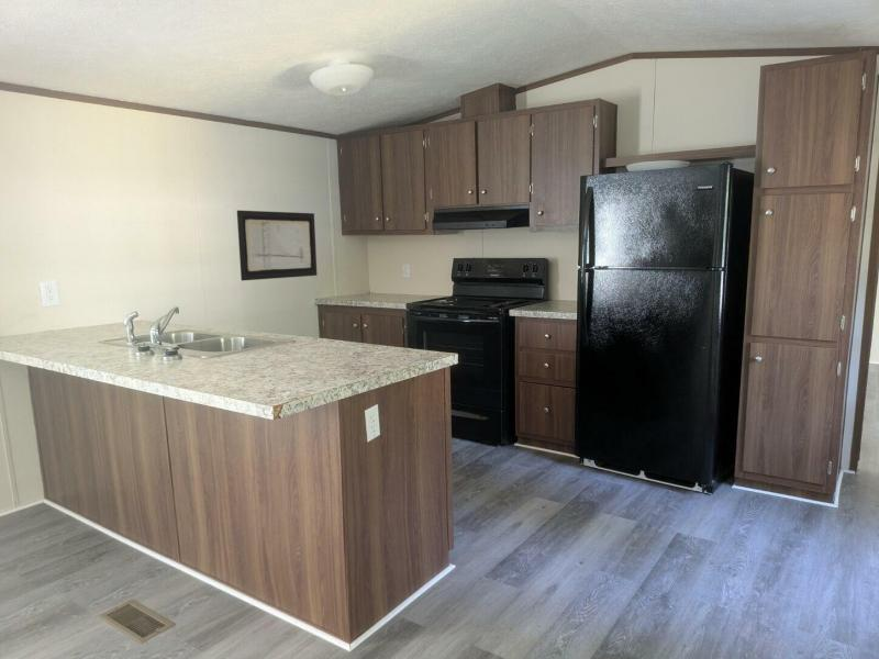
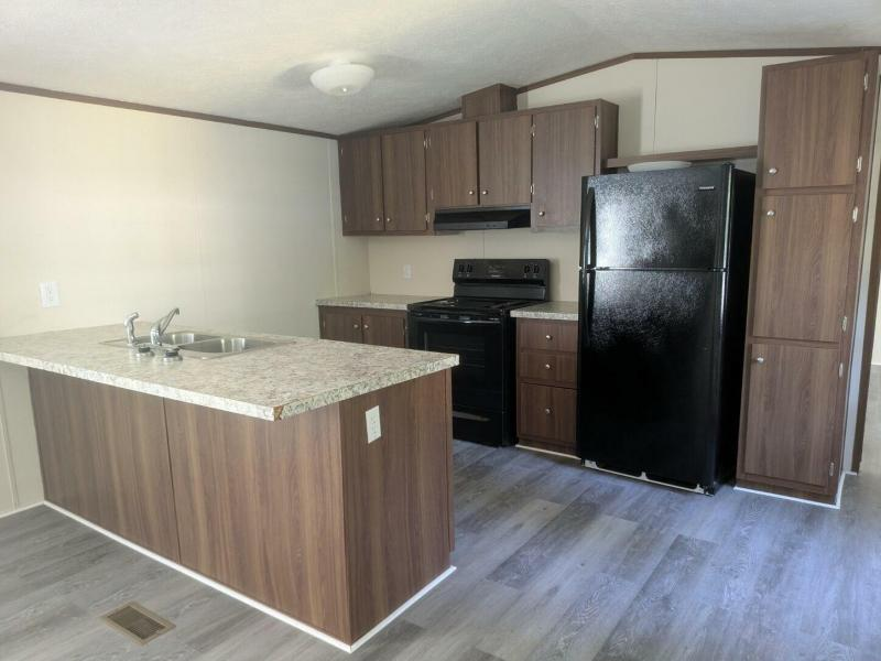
- wall art [236,209,318,282]
